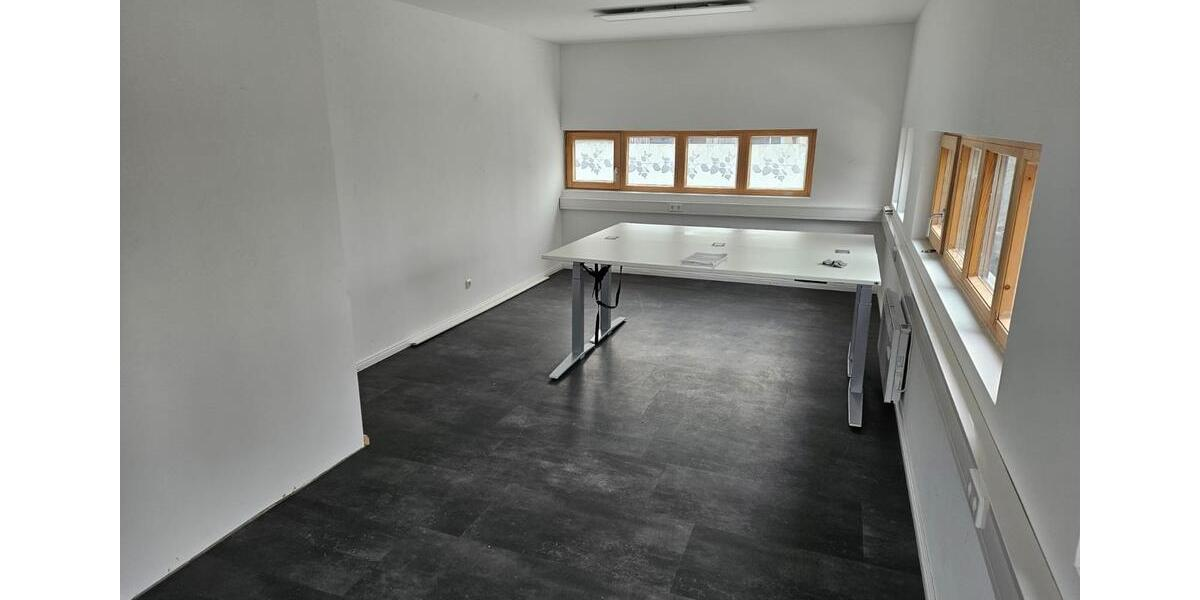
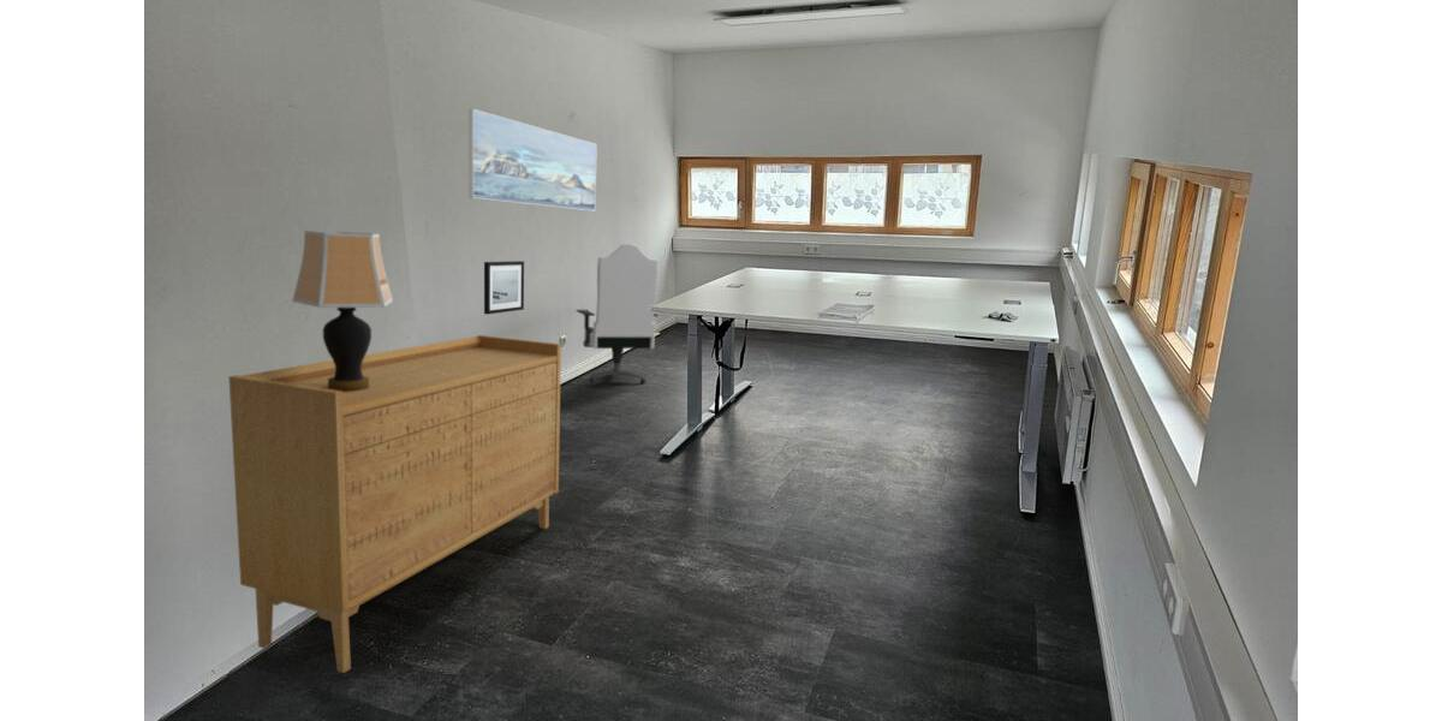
+ office chair [576,242,660,386]
+ sideboard [227,334,562,674]
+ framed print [467,108,598,211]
+ wall art [483,260,525,315]
+ table lamp [291,230,394,392]
